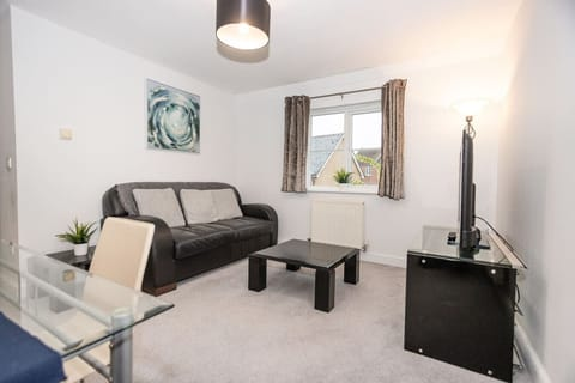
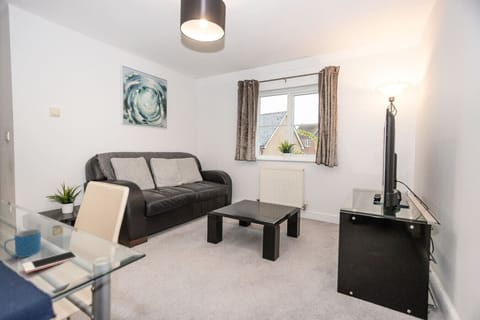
+ cell phone [21,250,79,274]
+ mug [3,228,42,259]
